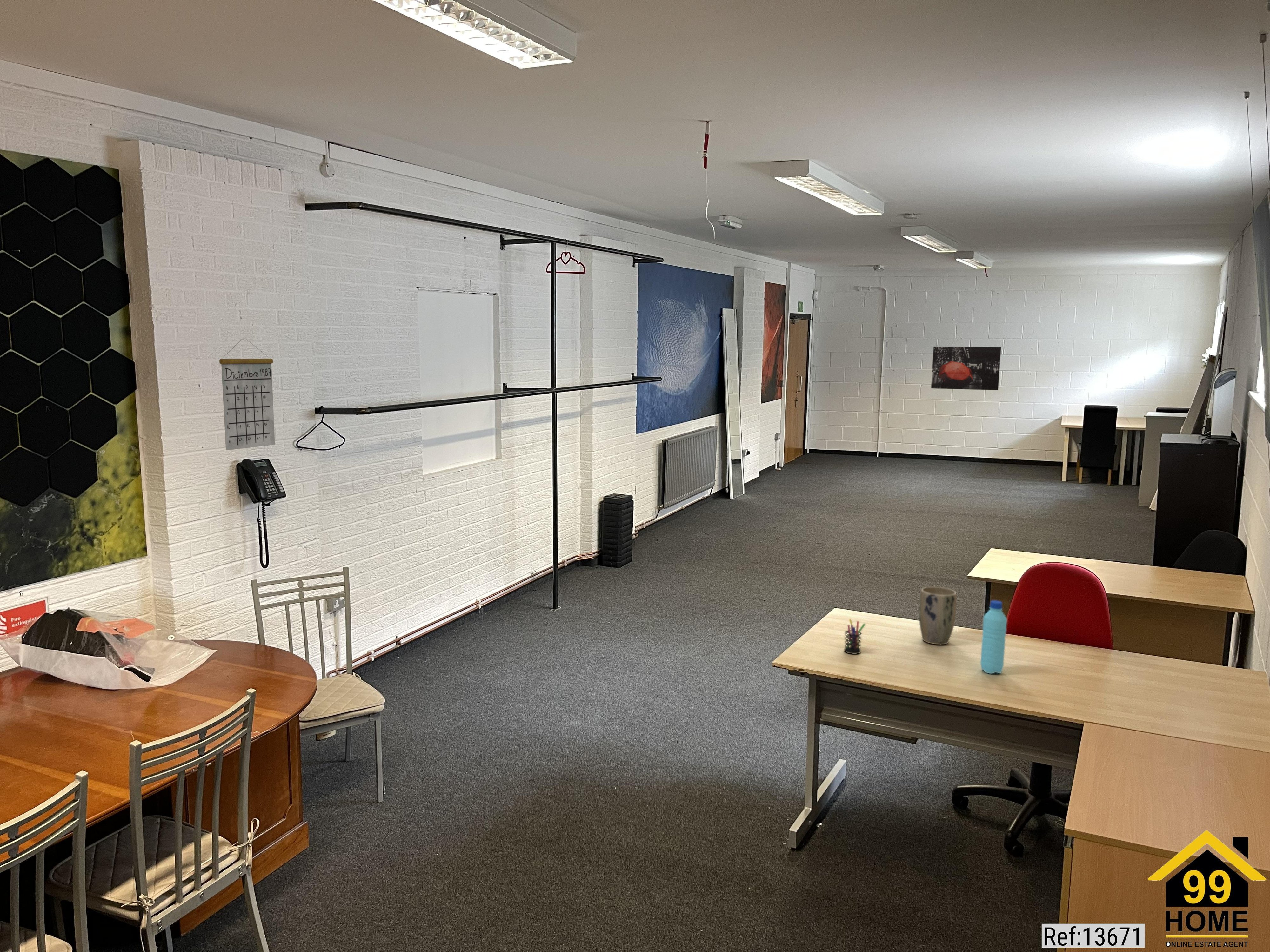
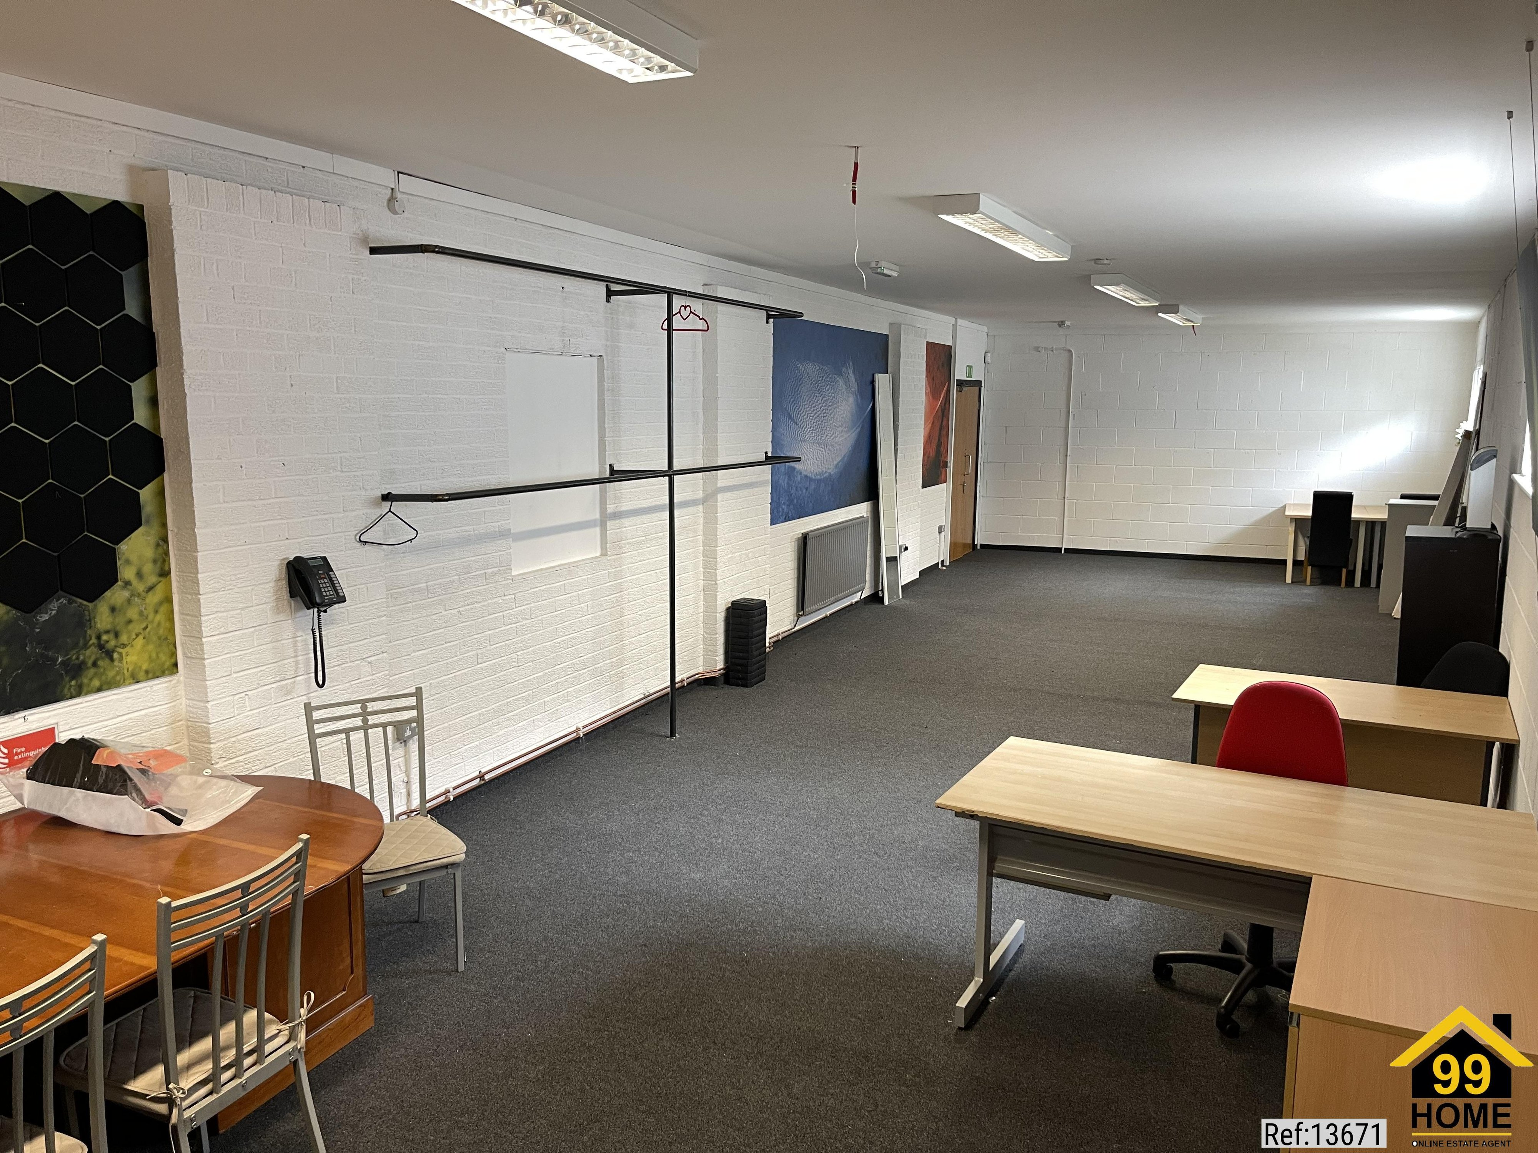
- water bottle [980,600,1007,674]
- calendar [219,337,275,451]
- plant pot [919,586,957,645]
- pen holder [844,619,866,654]
- wall art [931,346,1001,391]
